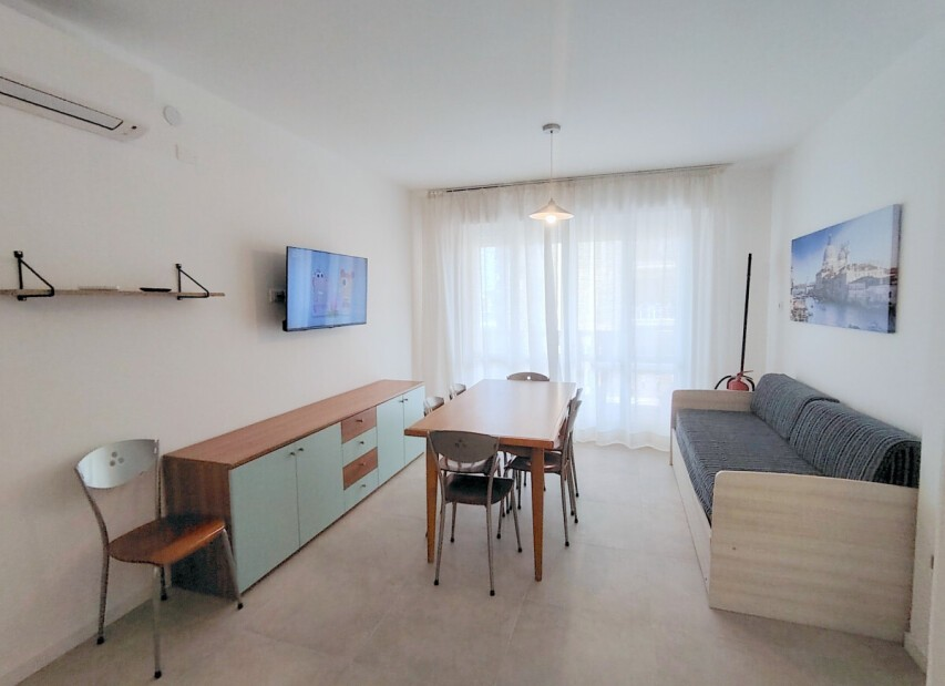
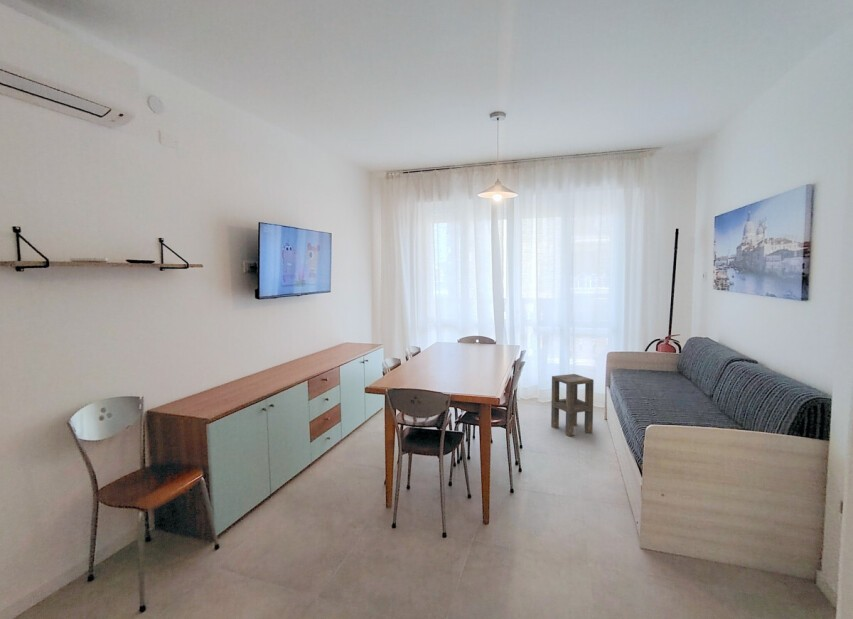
+ side table [550,373,595,437]
